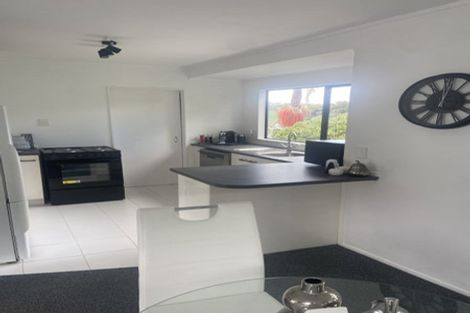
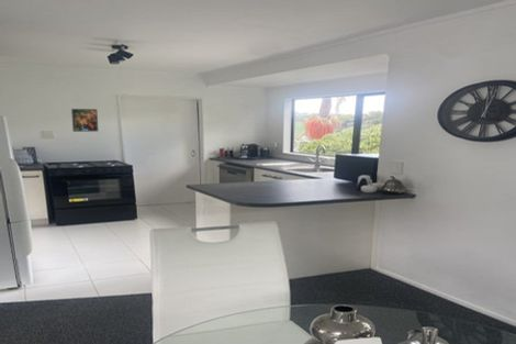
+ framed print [70,108,99,133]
